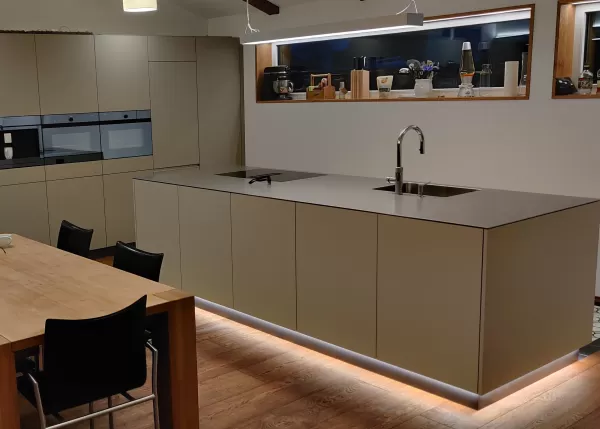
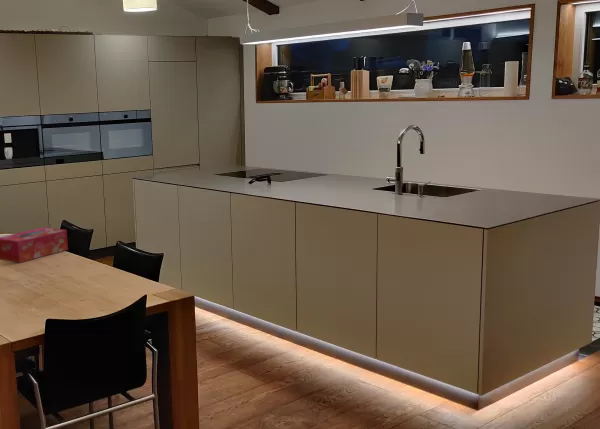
+ tissue box [0,226,69,264]
